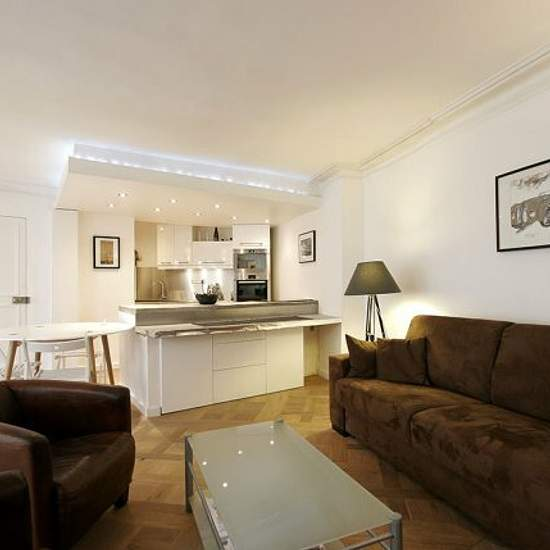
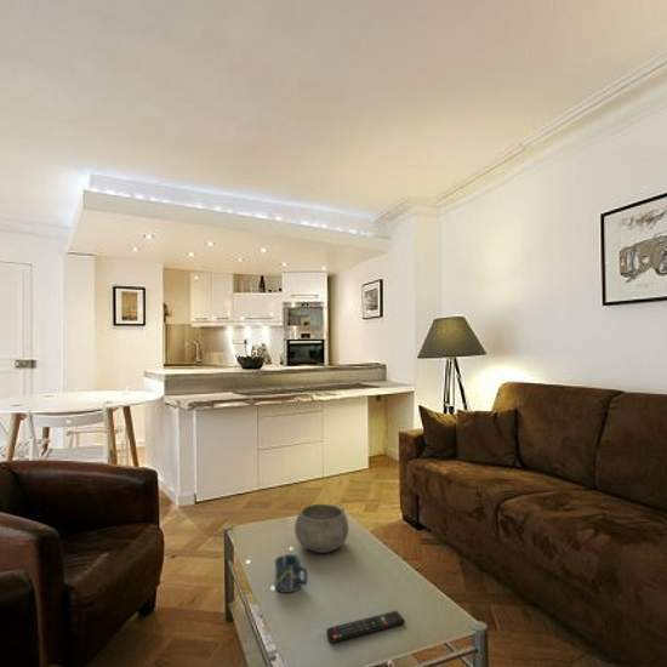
+ remote control [326,610,406,644]
+ cup [274,553,309,594]
+ bowl [293,503,349,554]
